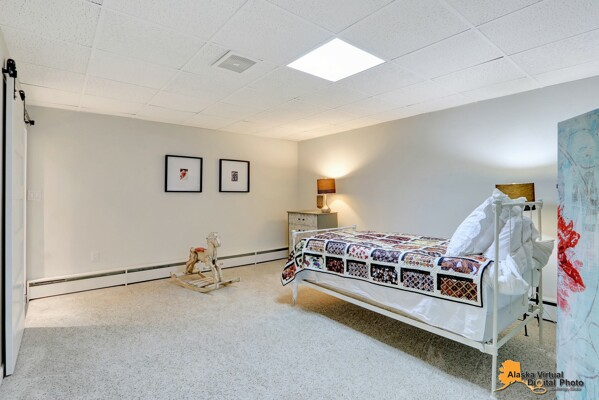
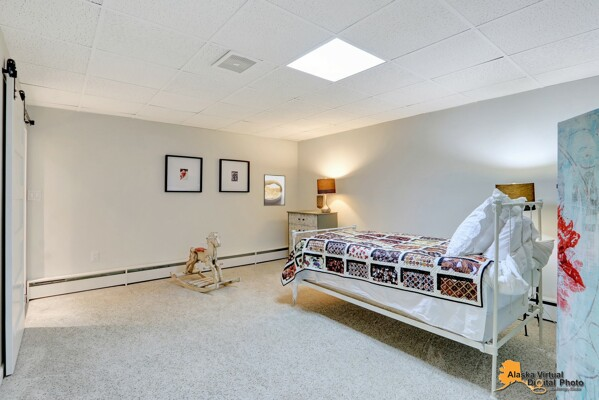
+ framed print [263,173,286,207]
